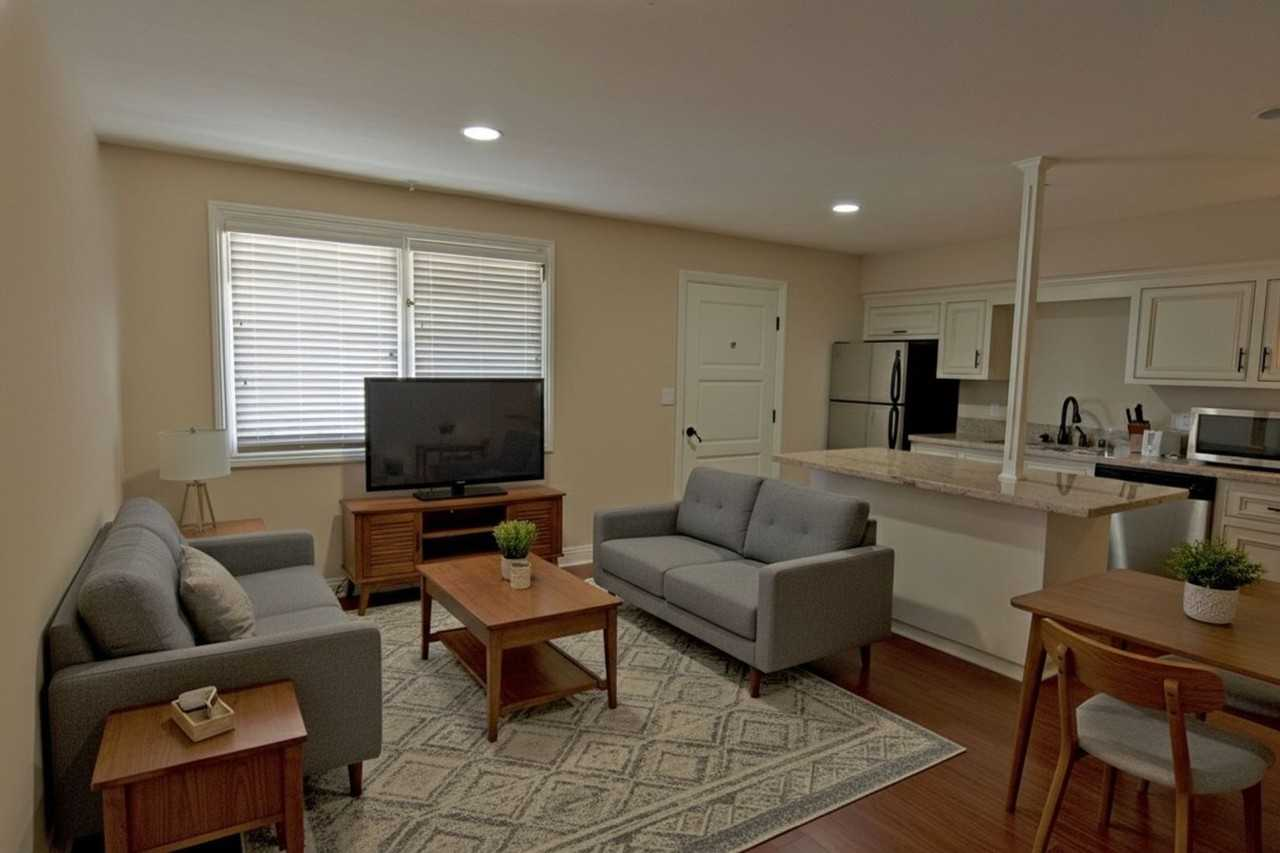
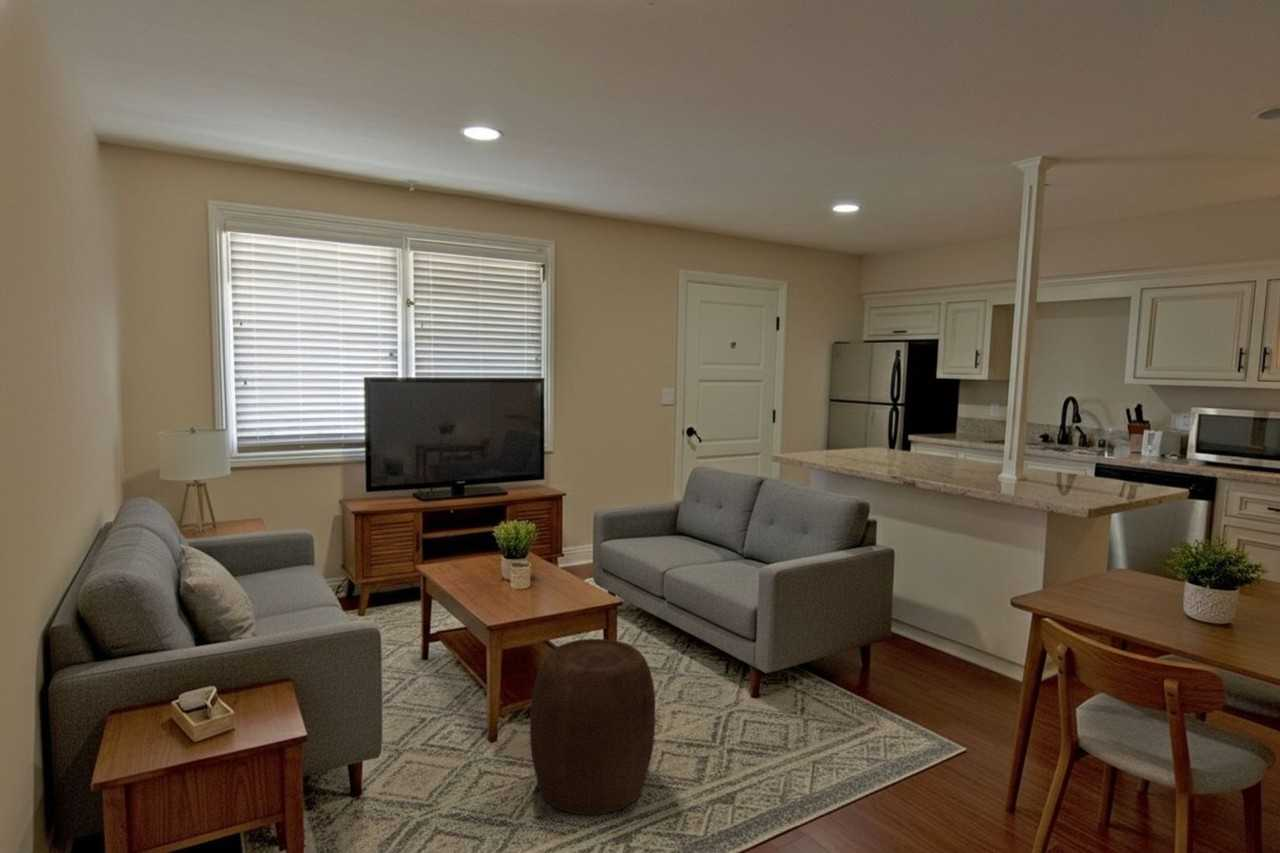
+ stool [529,638,656,816]
